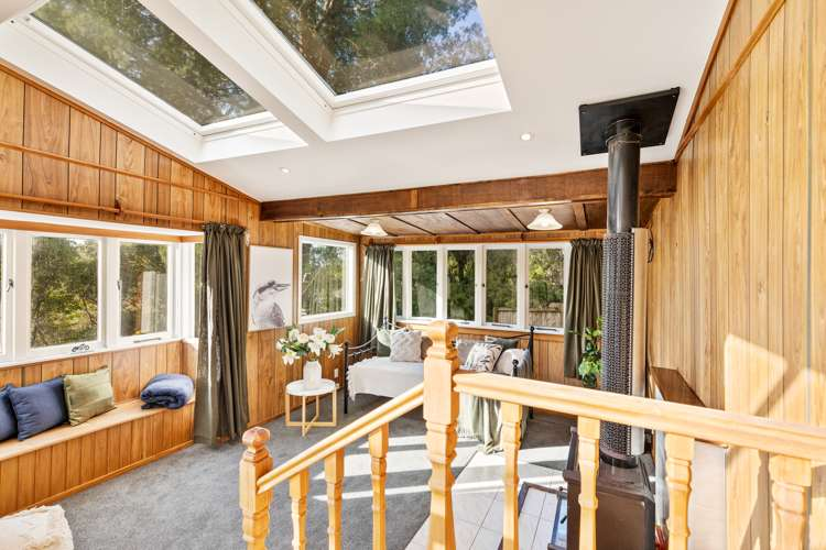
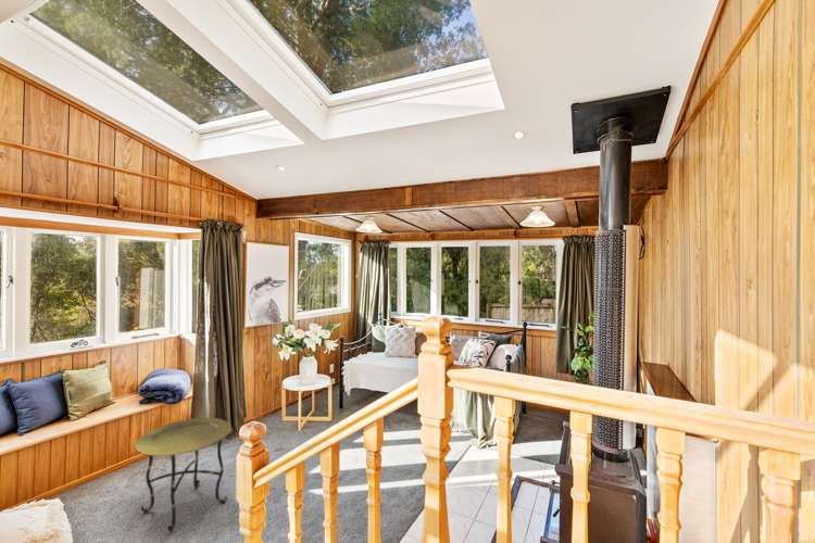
+ side table [135,417,233,533]
